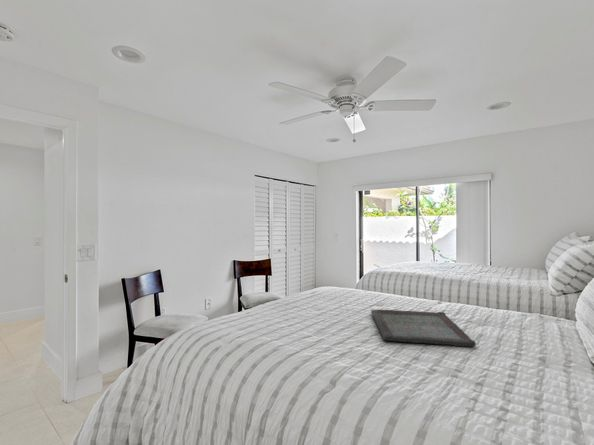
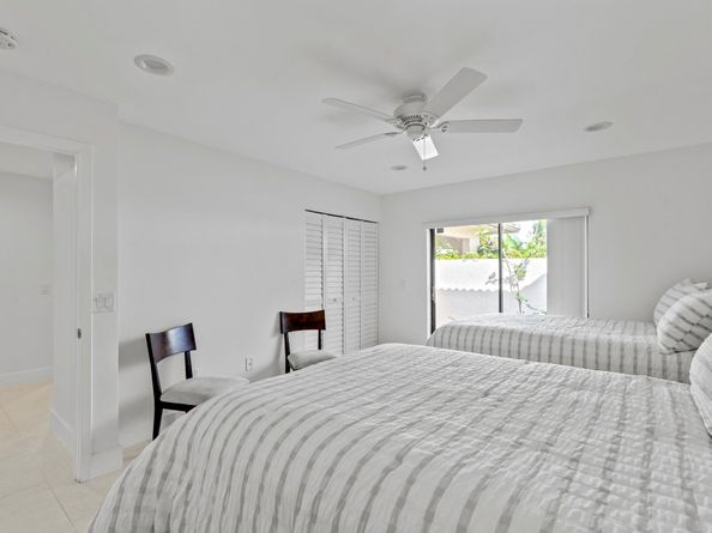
- serving tray [370,309,477,347]
